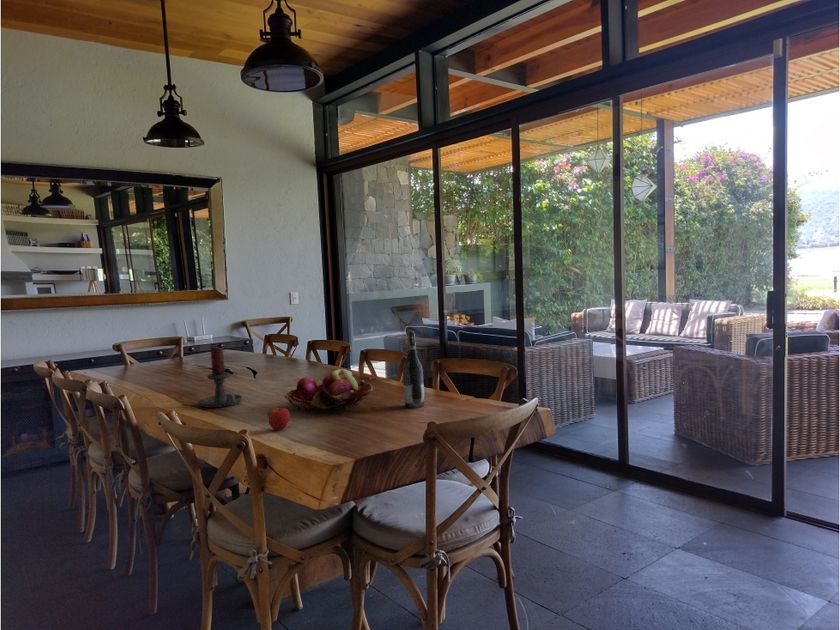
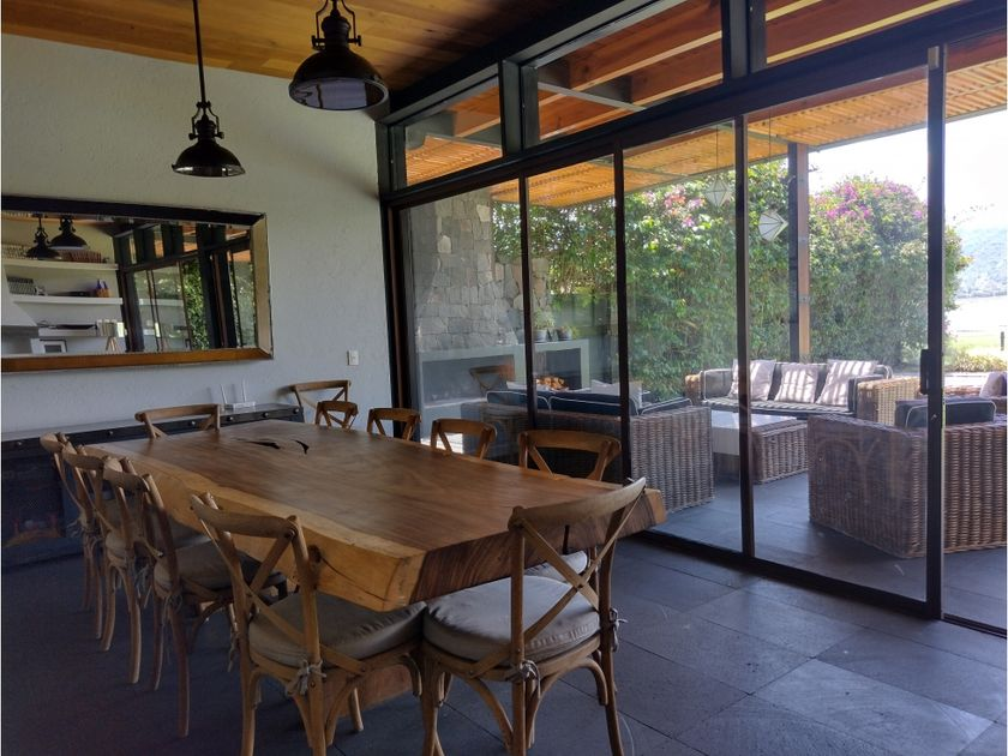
- fruit basket [284,368,374,413]
- wine bottle [402,330,425,409]
- candle holder [197,346,243,408]
- apple [267,406,291,431]
